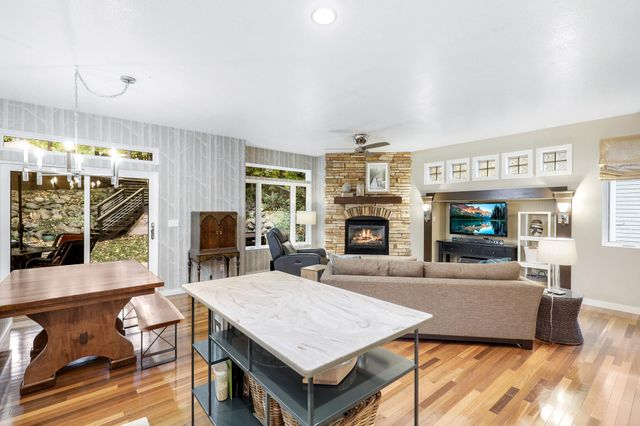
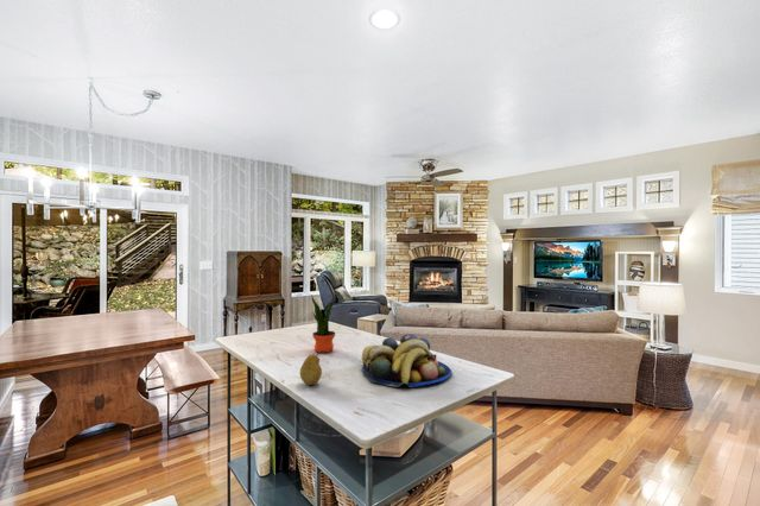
+ fruit bowl [361,333,452,388]
+ fruit [299,350,323,386]
+ potted plant [310,293,336,354]
